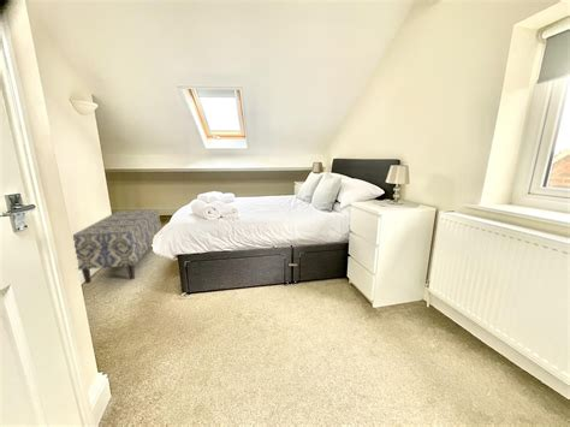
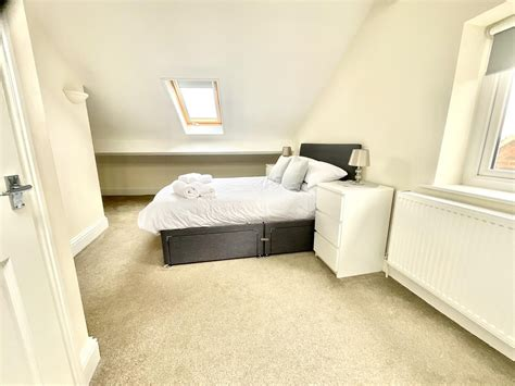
- bench [72,208,162,285]
